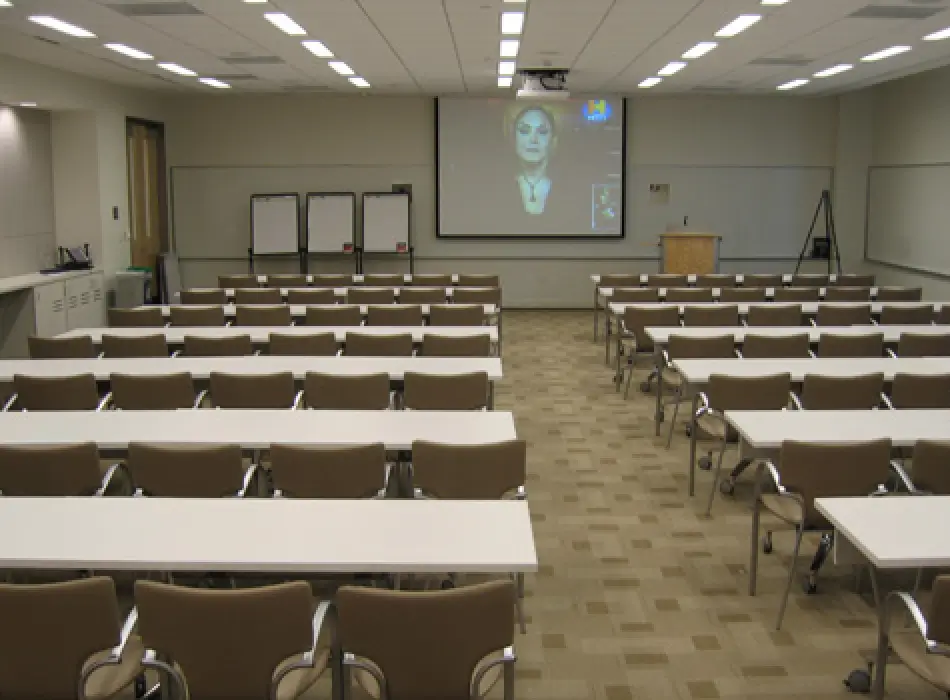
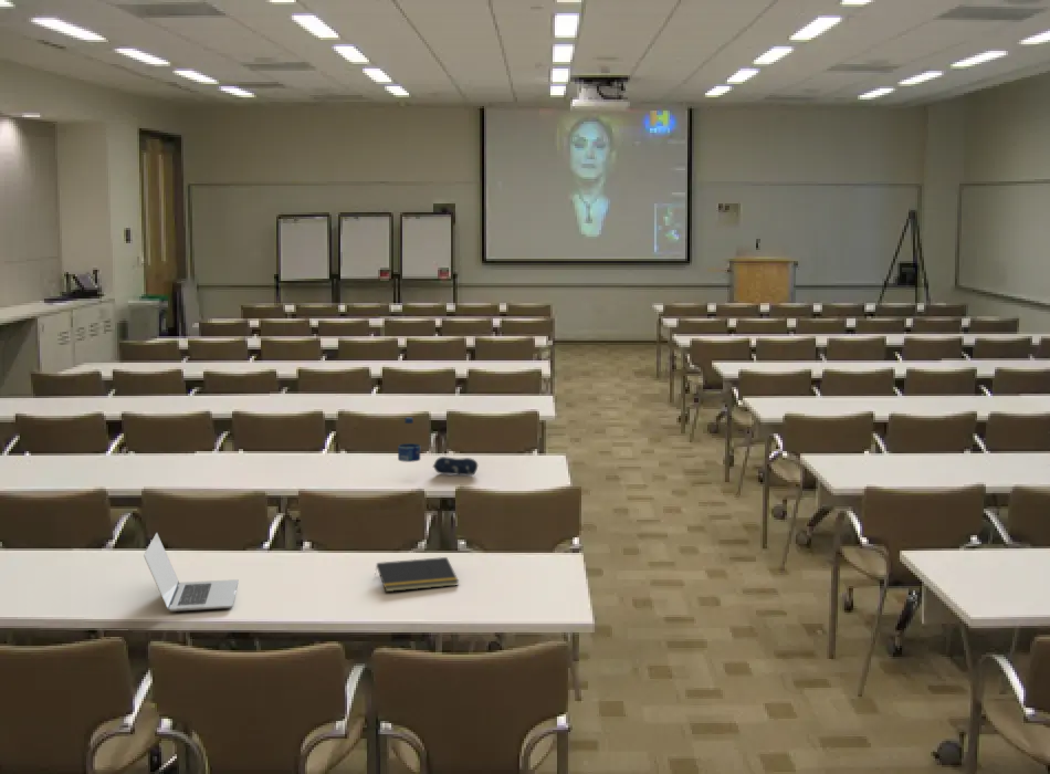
+ notepad [374,556,460,593]
+ water bottle [397,417,421,463]
+ laptop [143,532,240,613]
+ pencil case [432,456,479,477]
